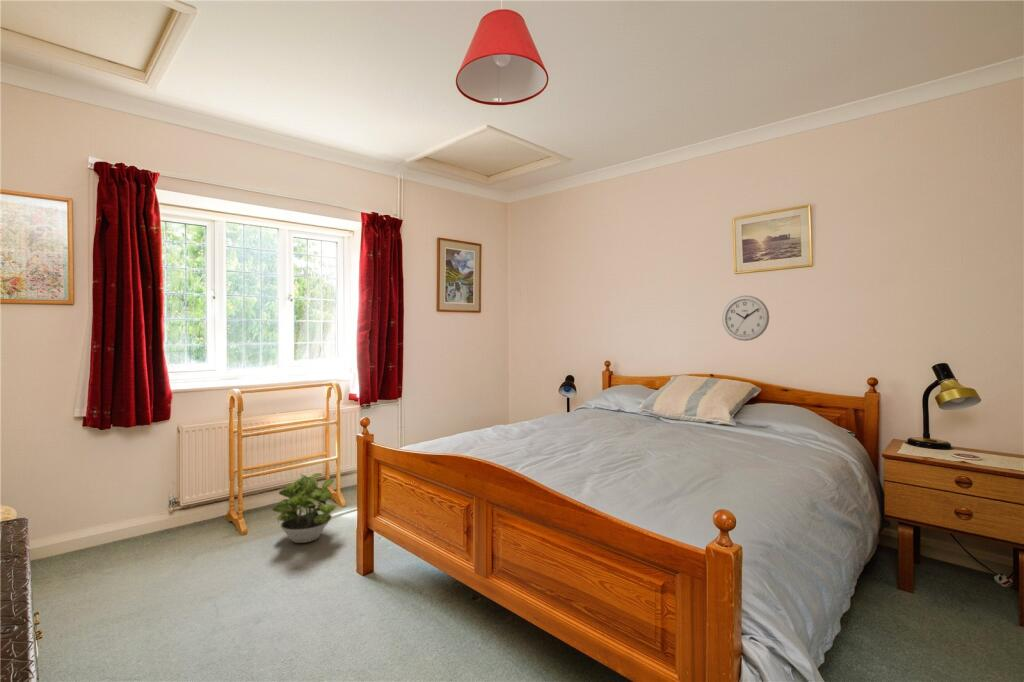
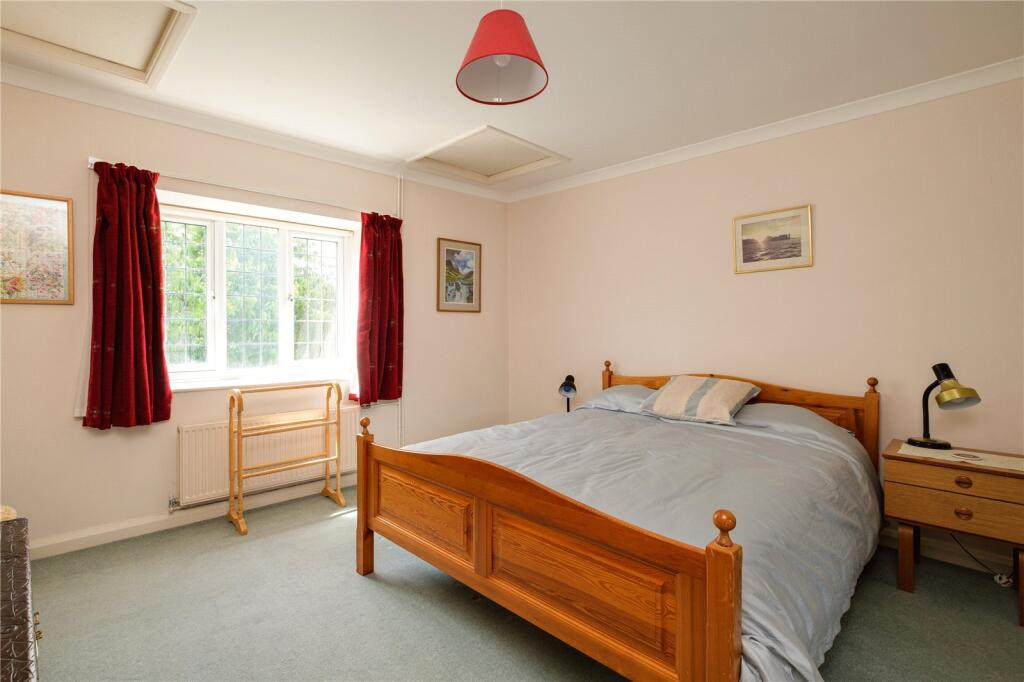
- wall clock [721,295,770,342]
- potted plant [271,472,337,544]
